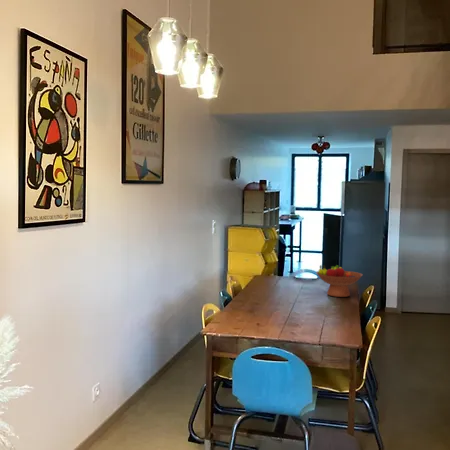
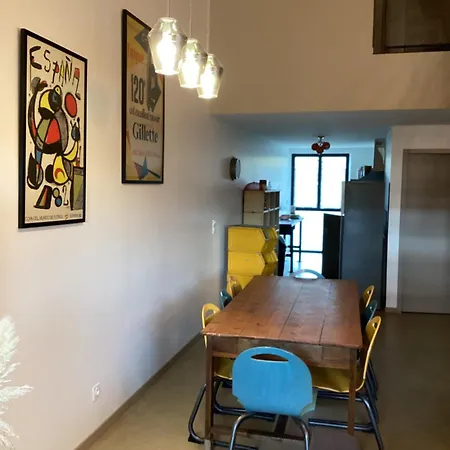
- fruit bowl [315,264,364,298]
